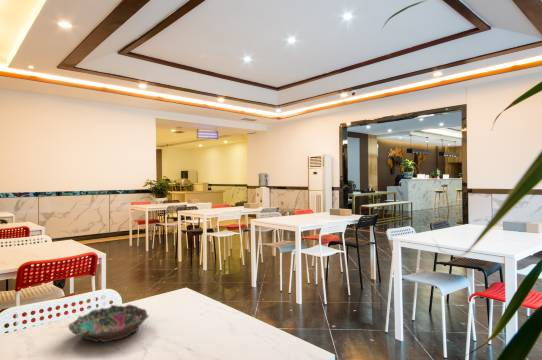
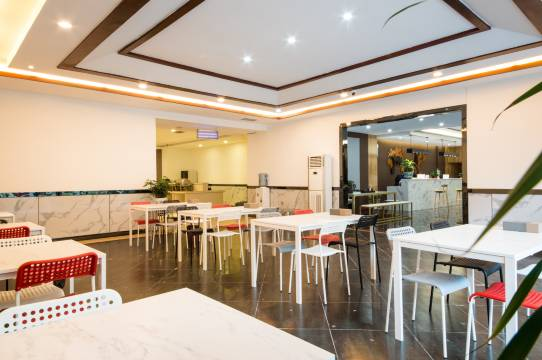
- bowl [67,303,150,343]
